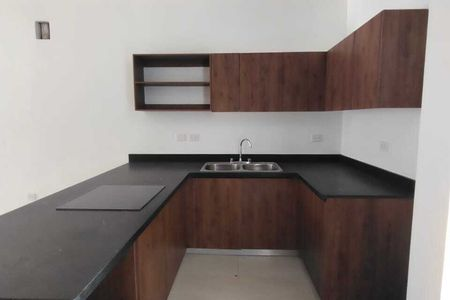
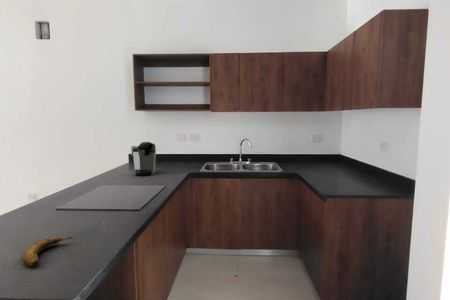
+ coffee maker [130,141,157,177]
+ banana [21,236,73,267]
